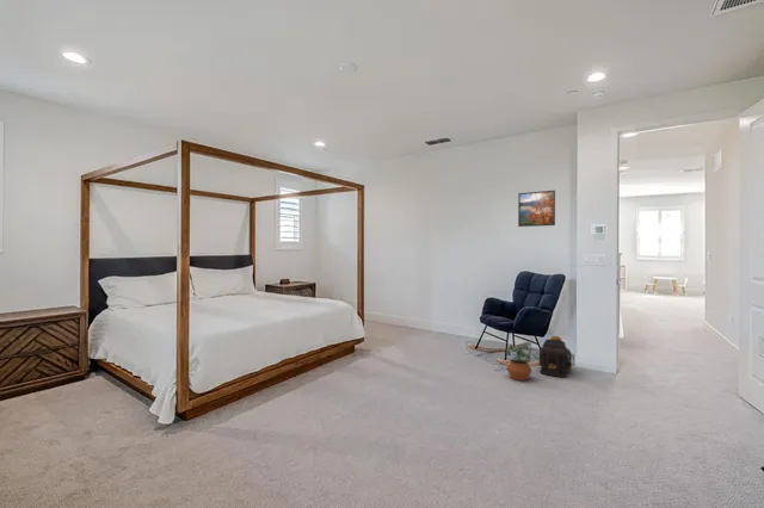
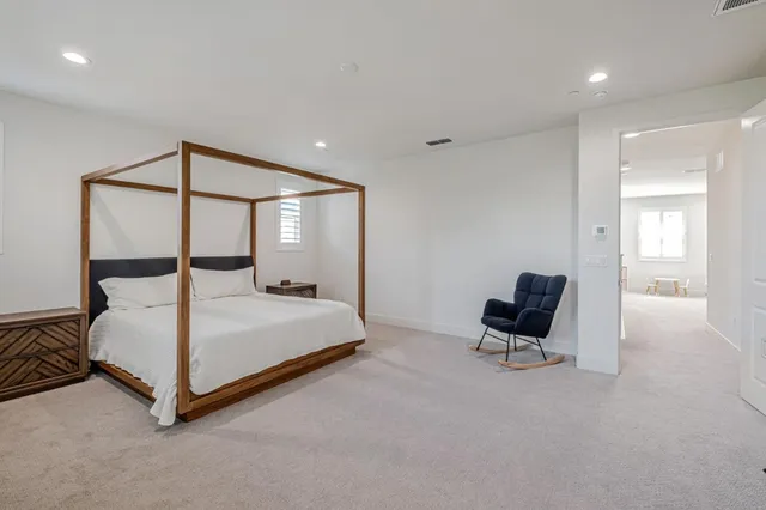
- backpack [537,335,573,378]
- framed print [517,190,556,228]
- potted plant [505,343,540,382]
